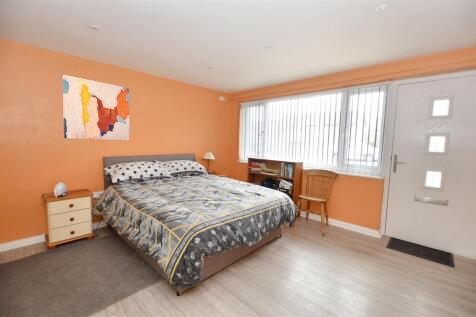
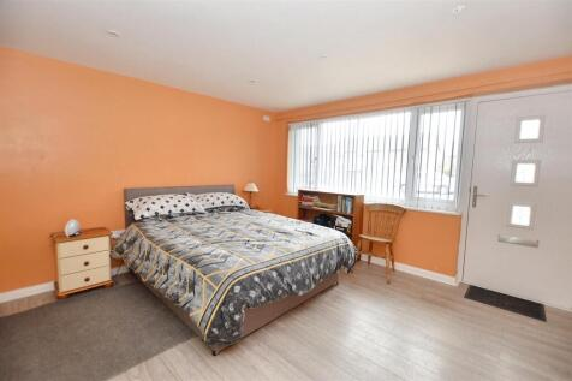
- wall art [62,74,131,141]
